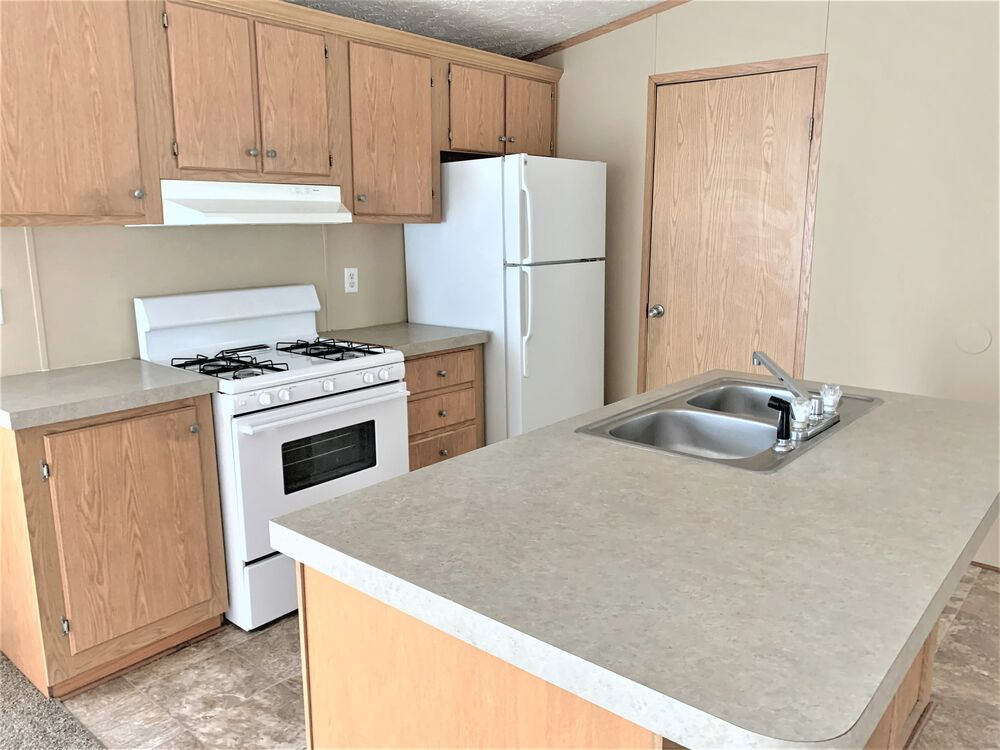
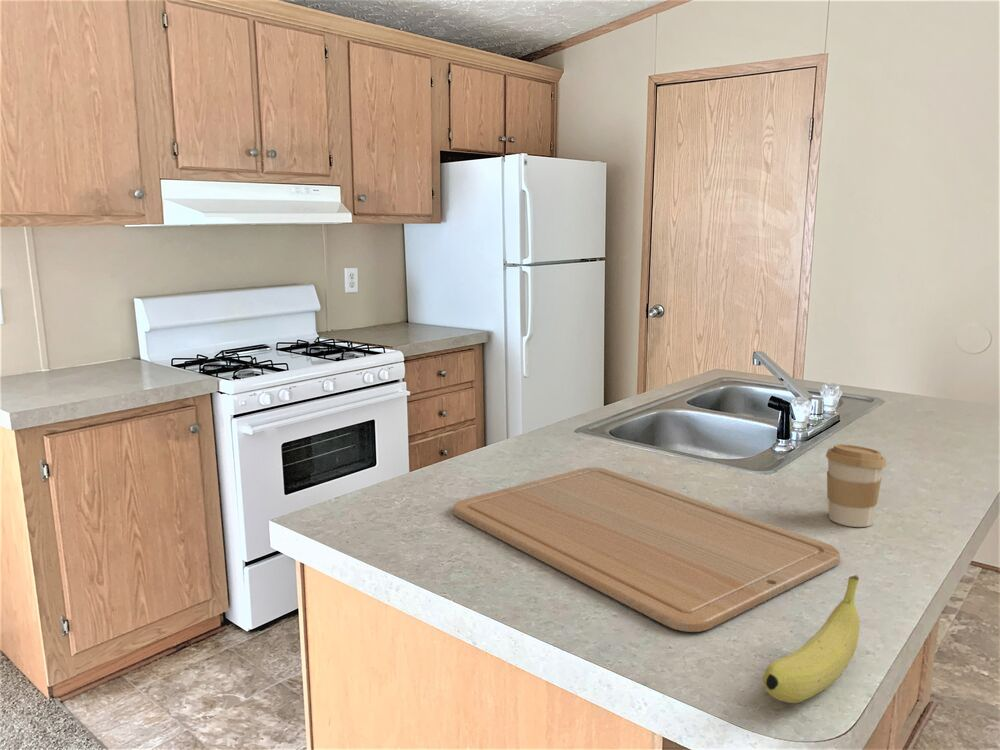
+ coffee cup [825,443,887,528]
+ chopping board [452,466,841,633]
+ fruit [761,574,861,704]
